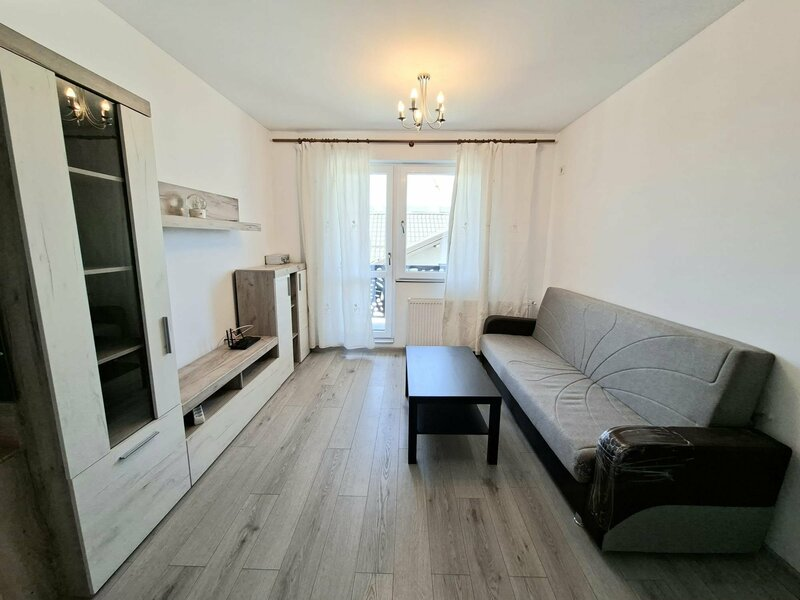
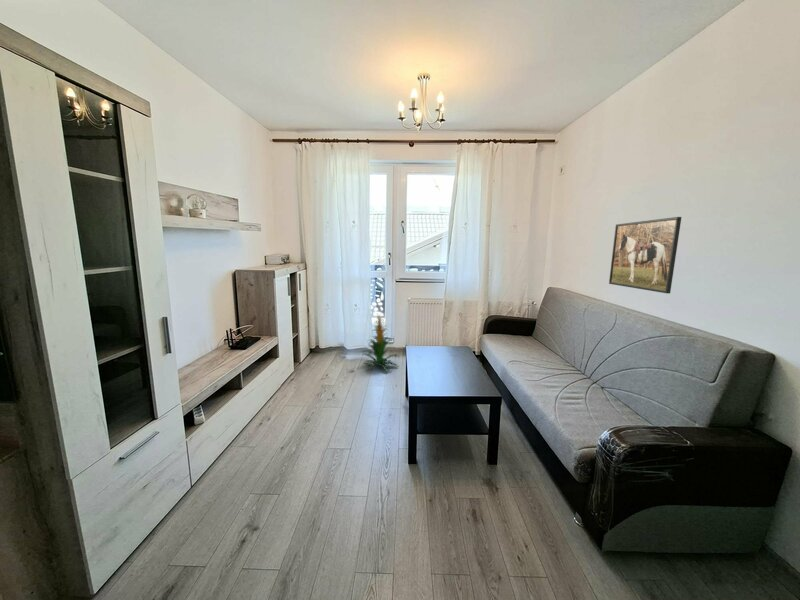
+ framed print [608,216,682,294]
+ indoor plant [361,313,400,372]
